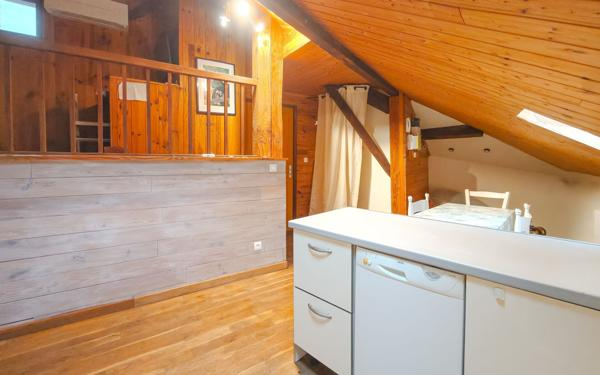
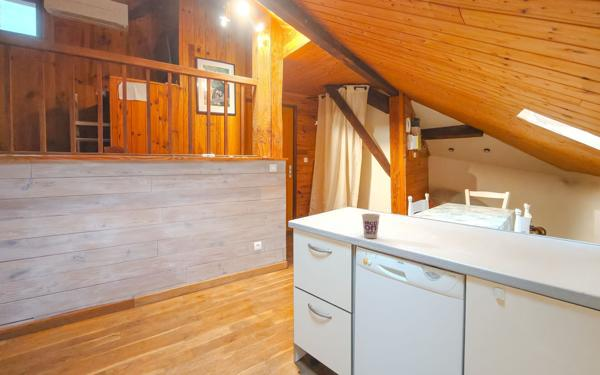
+ cup [361,213,381,239]
